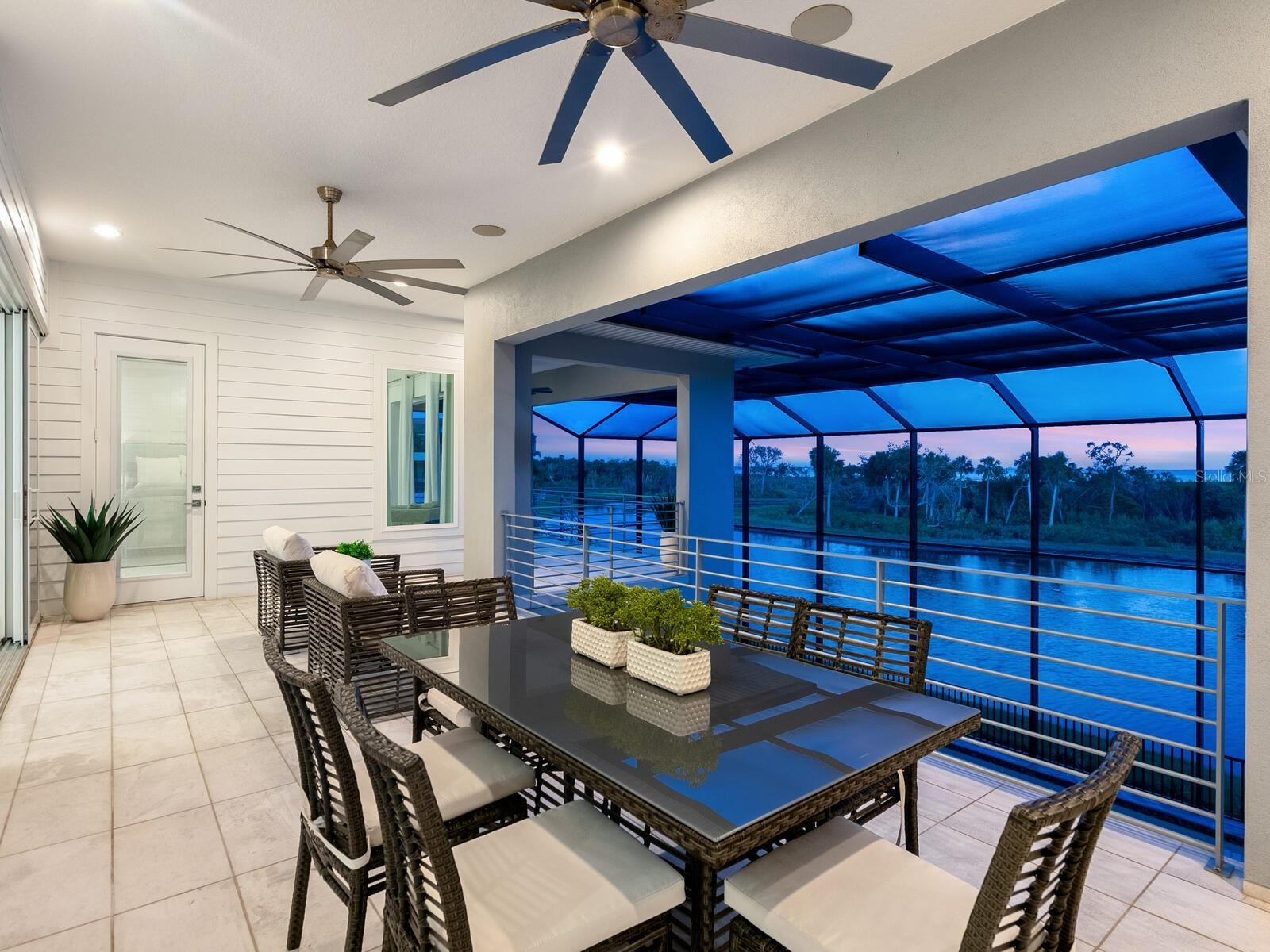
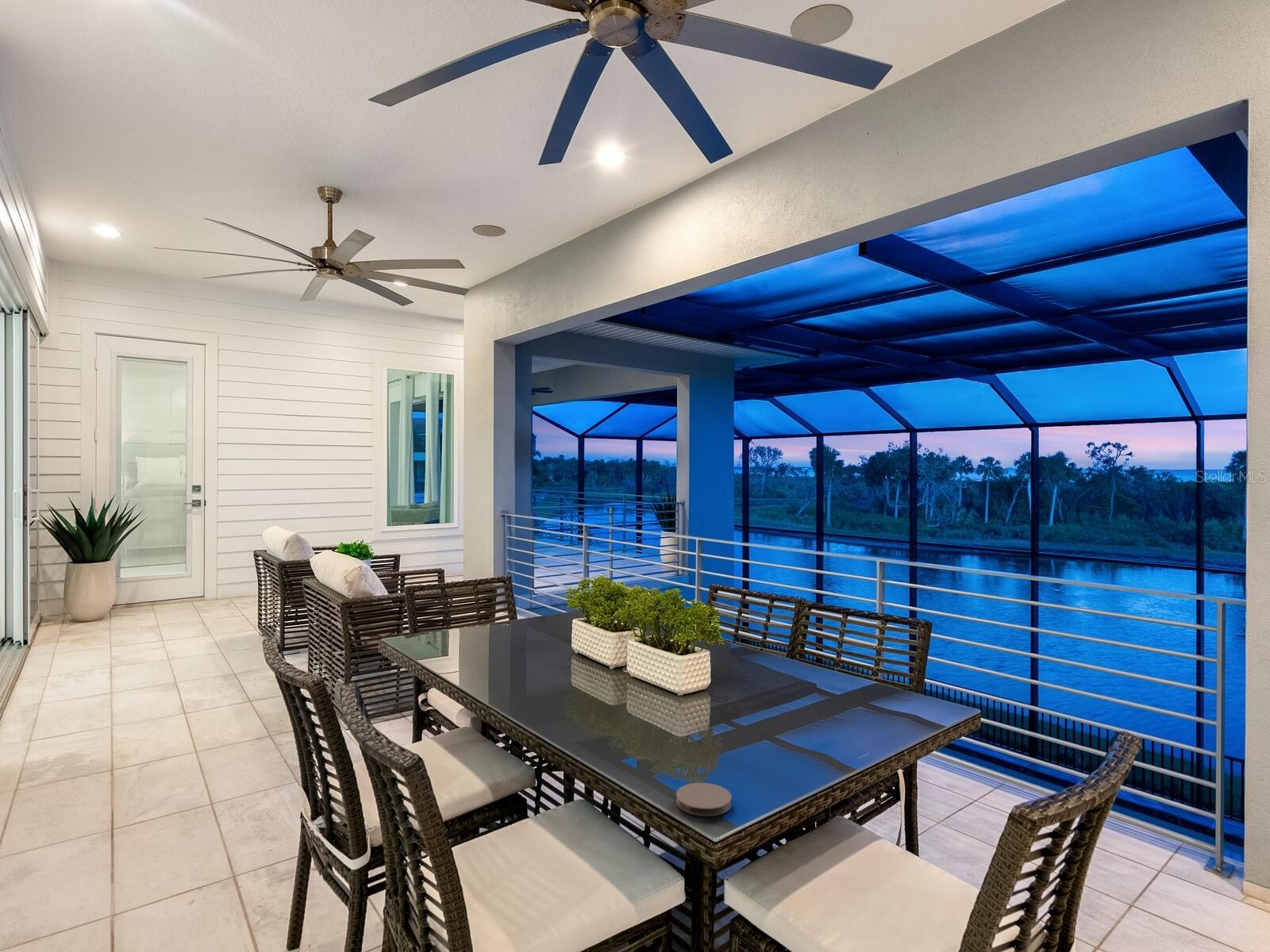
+ coaster [675,782,733,817]
